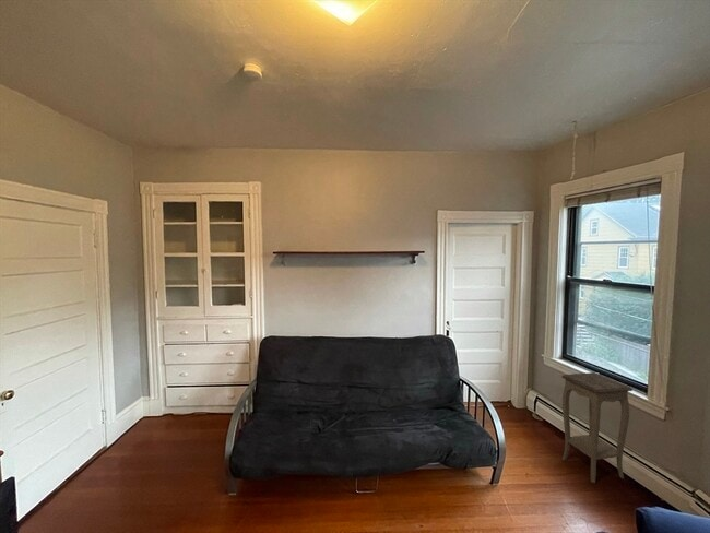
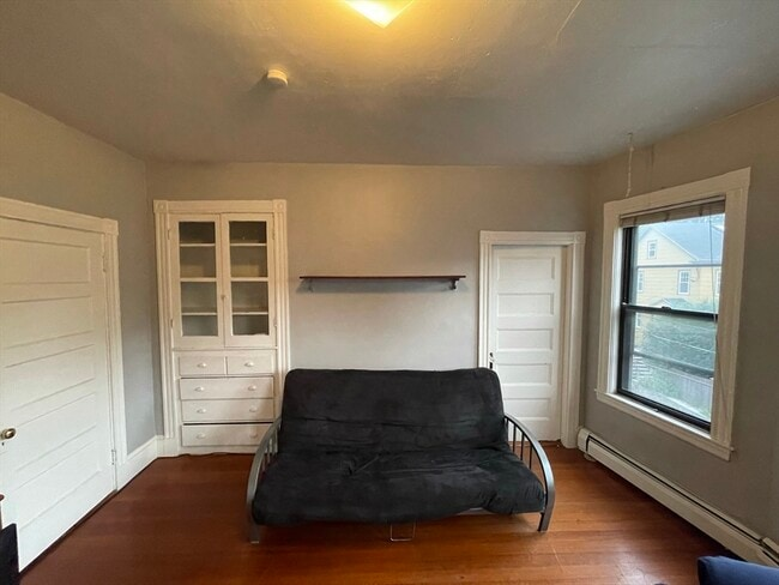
- accent table [560,371,634,484]
